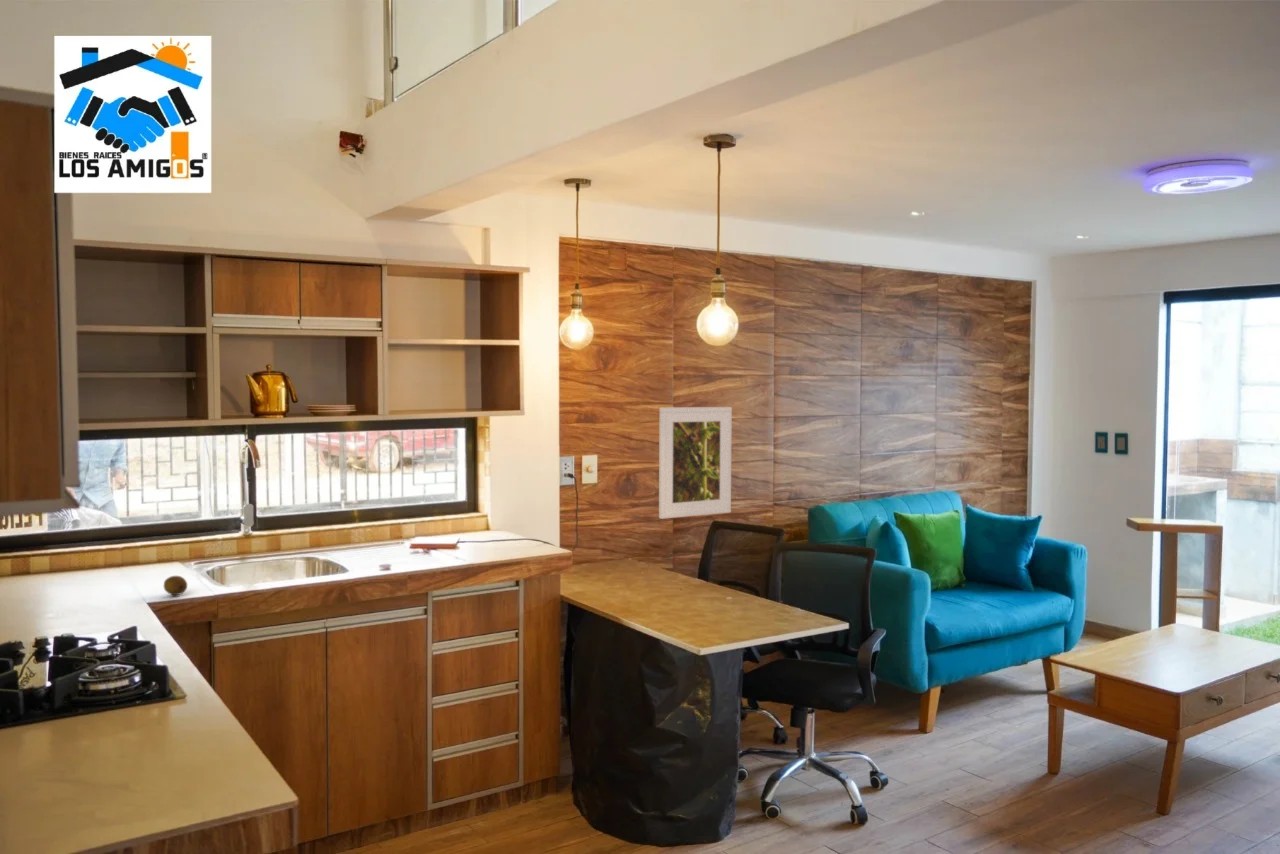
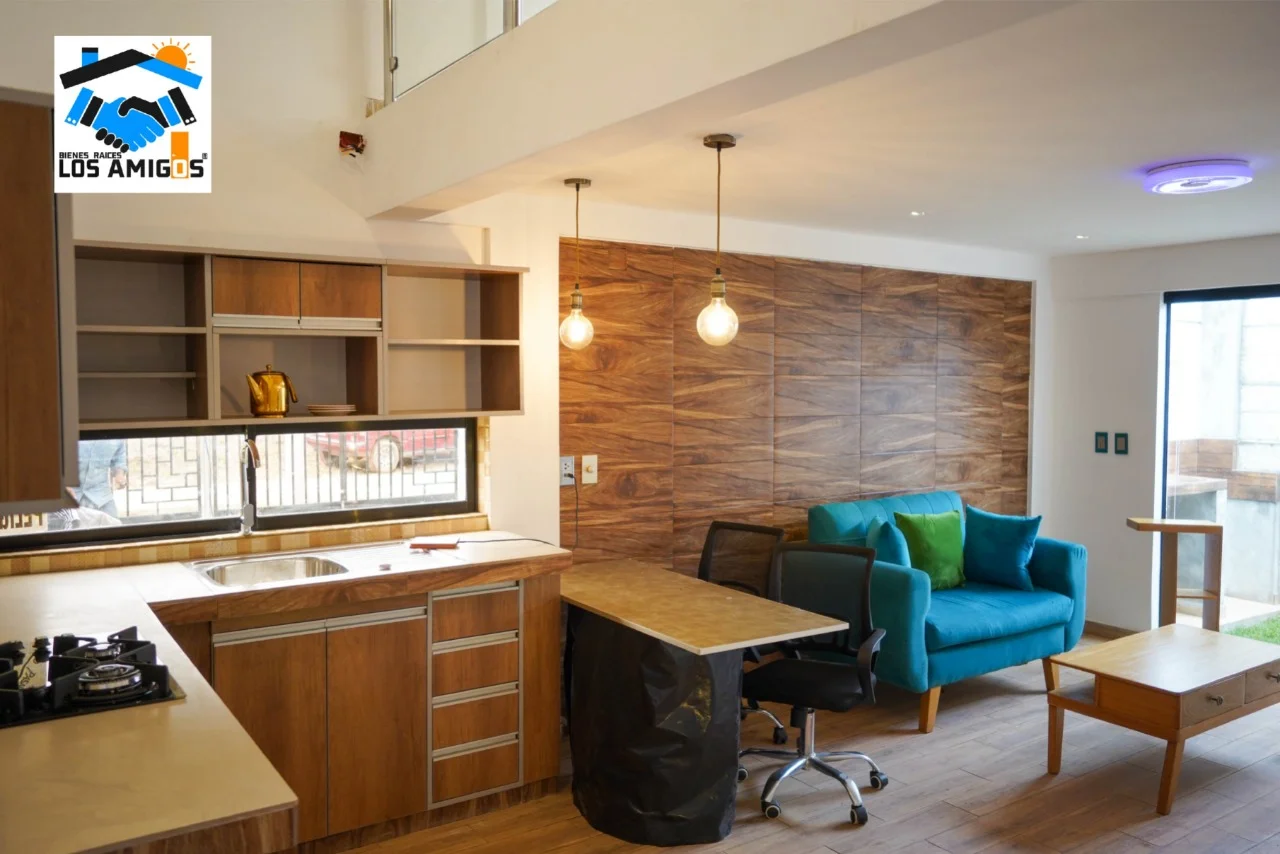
- fruit [163,575,188,596]
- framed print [658,406,733,520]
